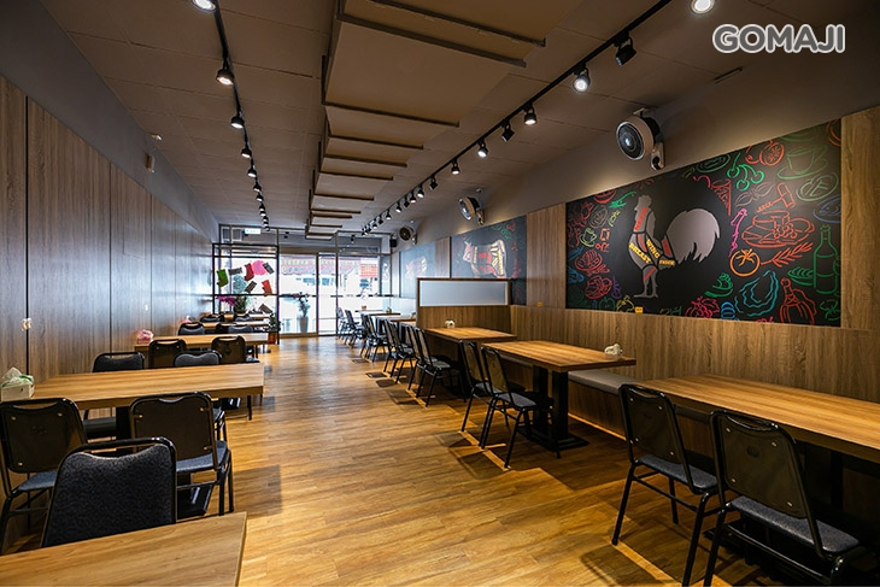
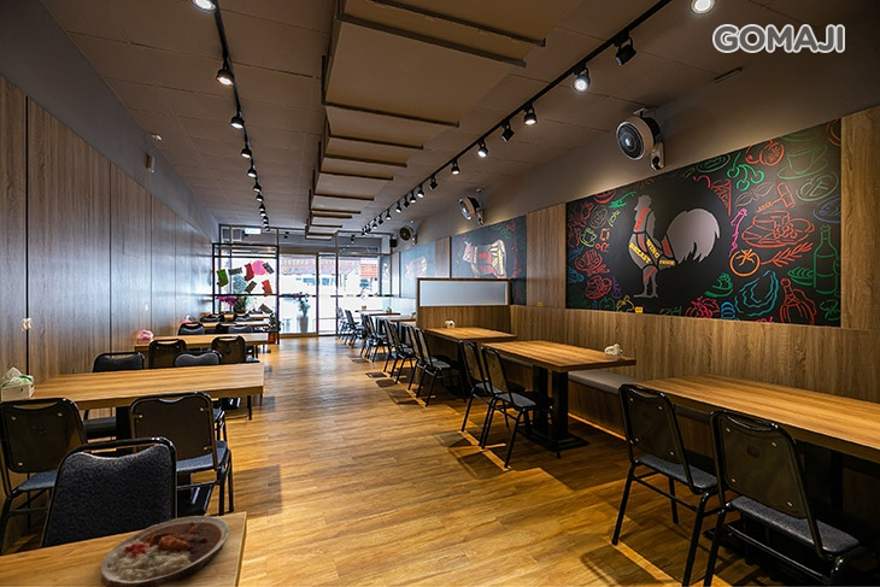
+ plate [100,515,230,587]
